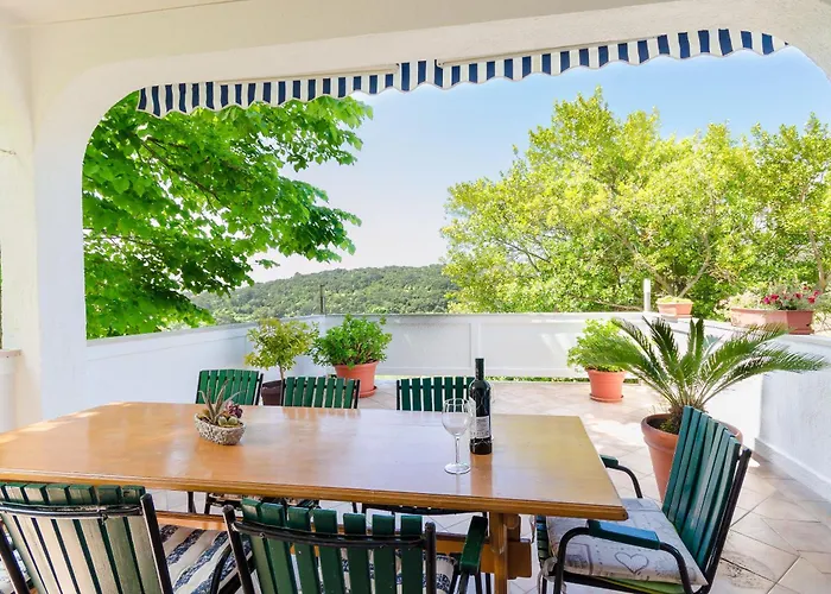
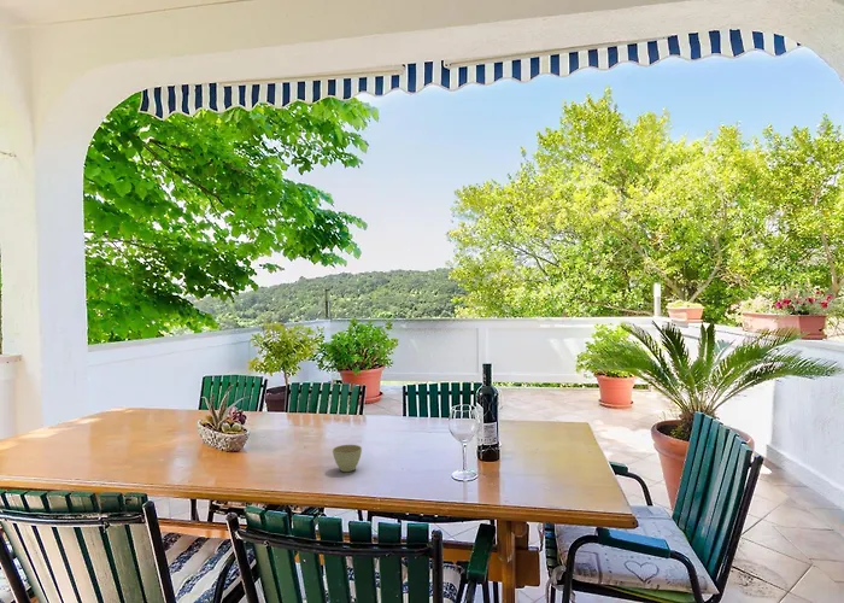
+ flower pot [332,444,363,473]
